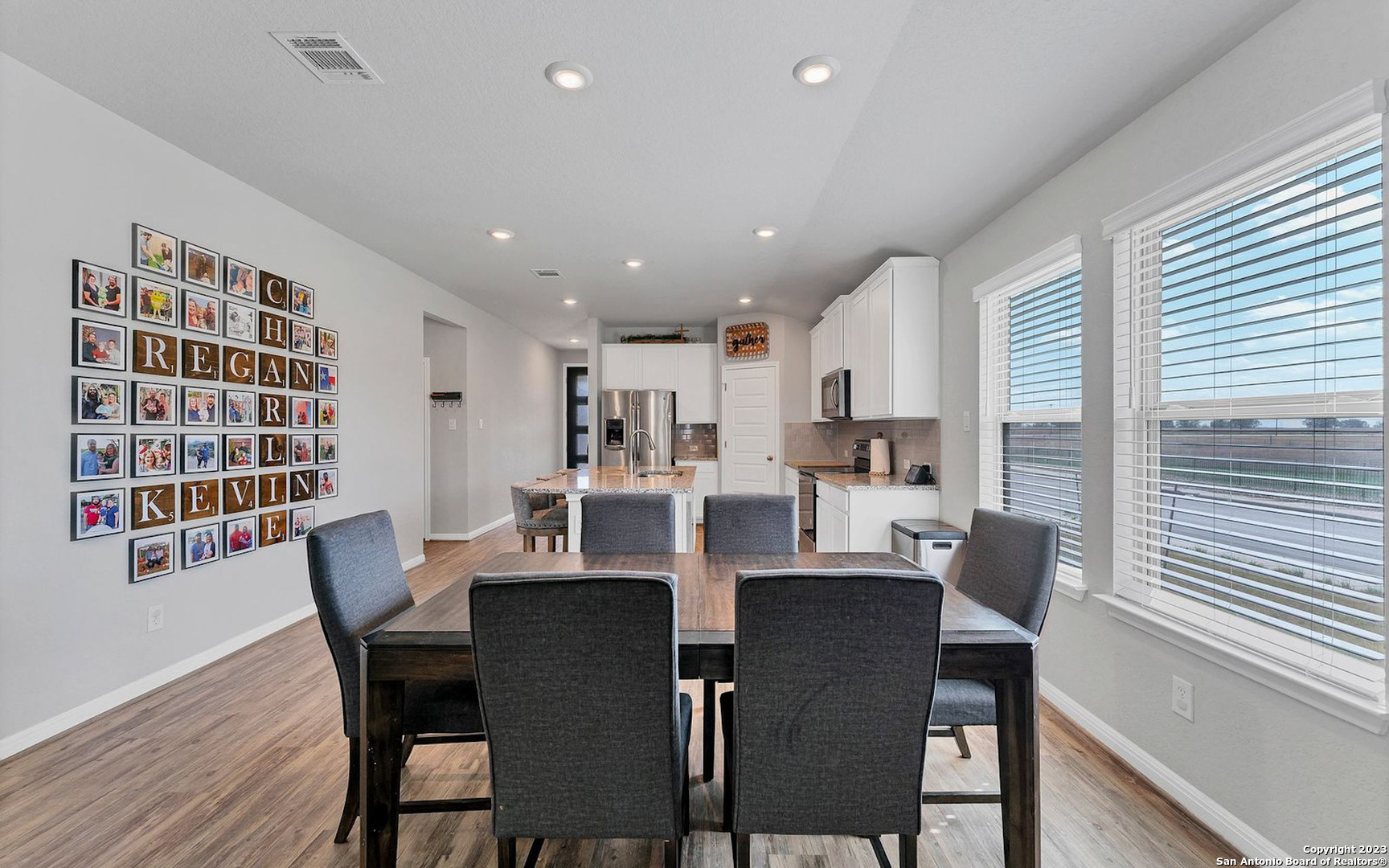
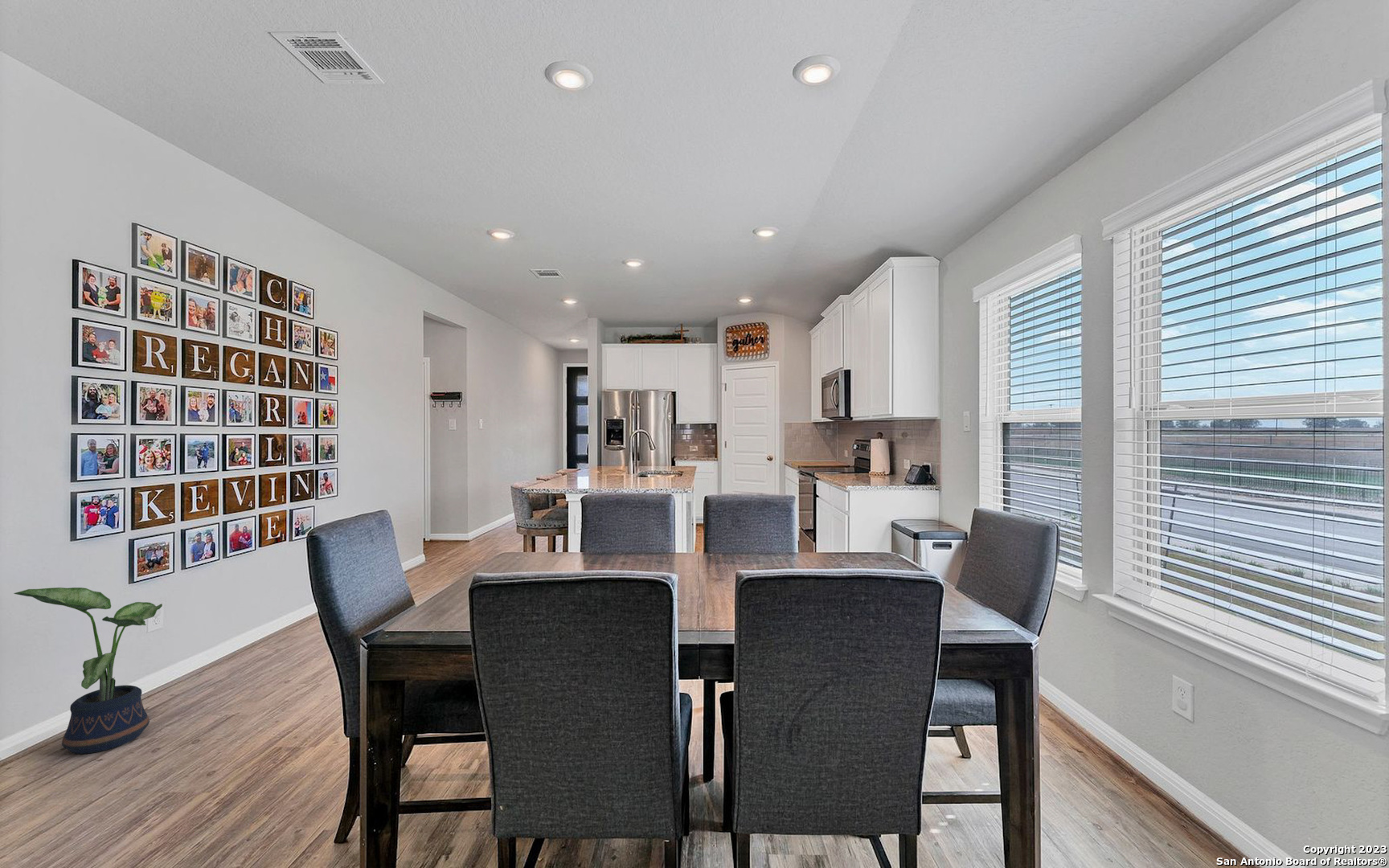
+ potted plant [13,587,163,755]
